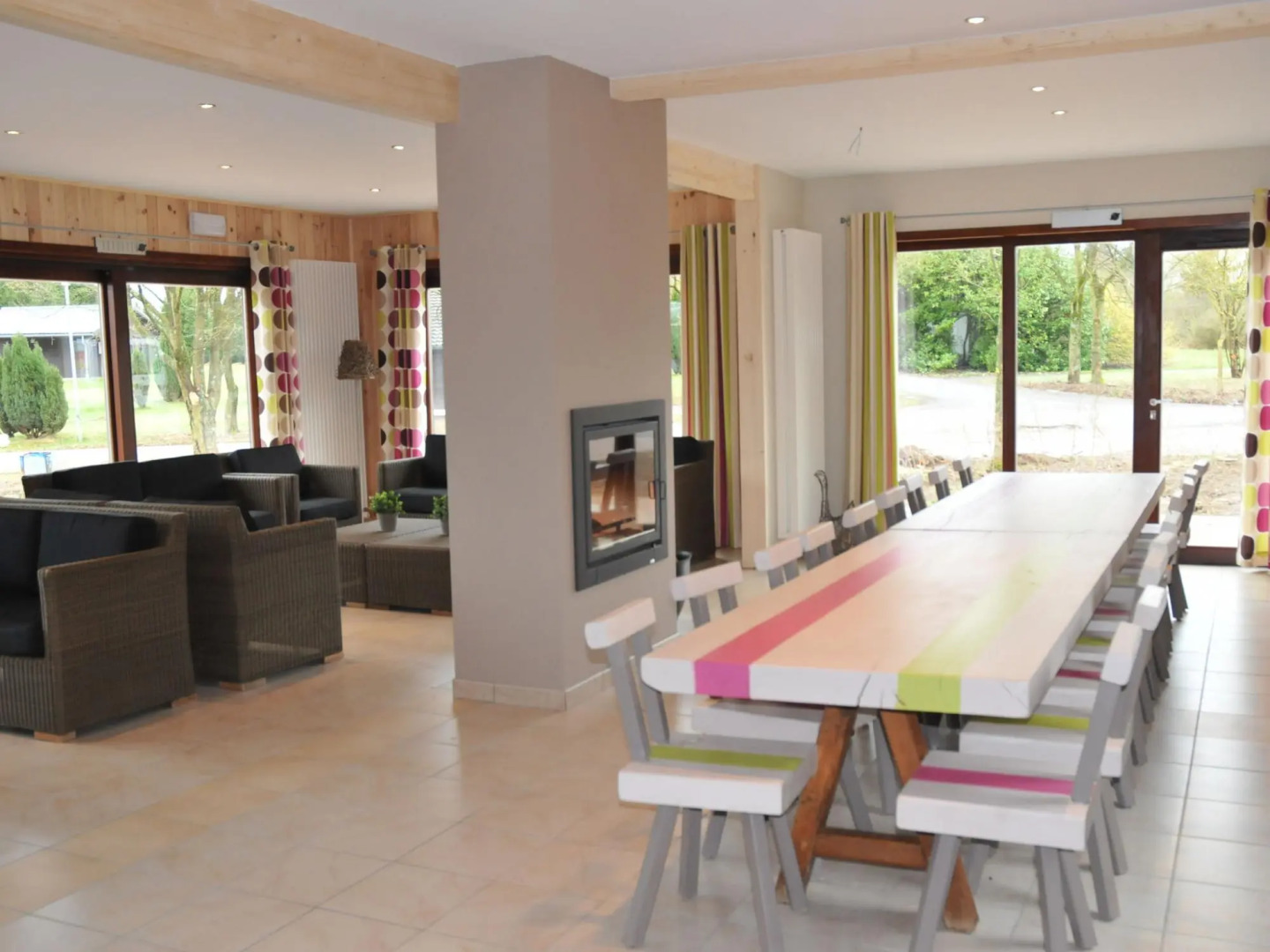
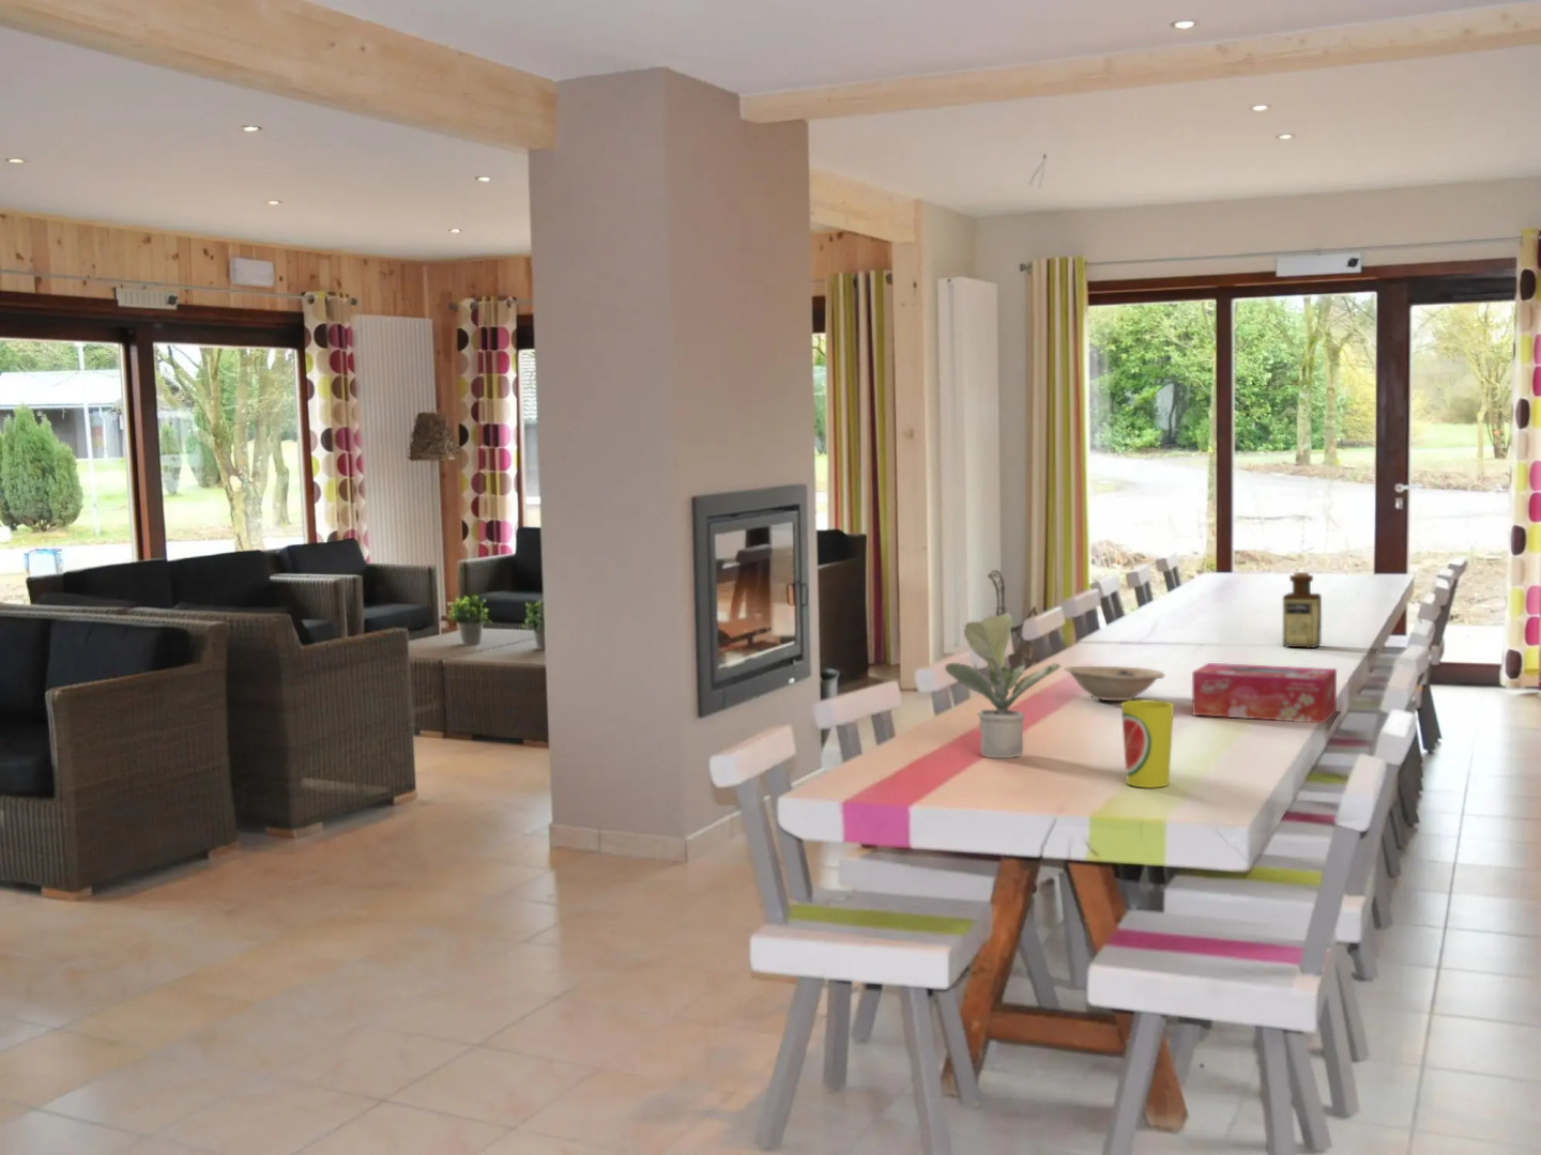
+ tissue box [1192,662,1337,724]
+ potted plant [944,611,1063,759]
+ cup [1120,699,1175,790]
+ bottle [1283,571,1323,649]
+ bowl [1063,665,1165,701]
